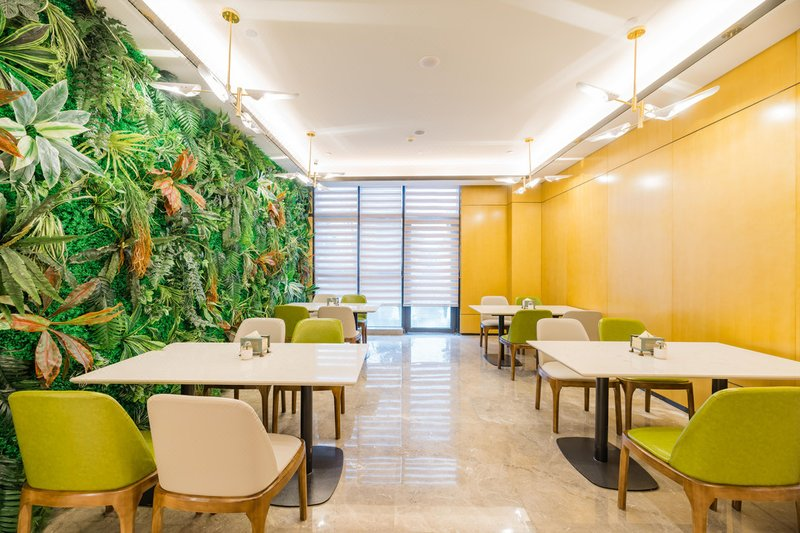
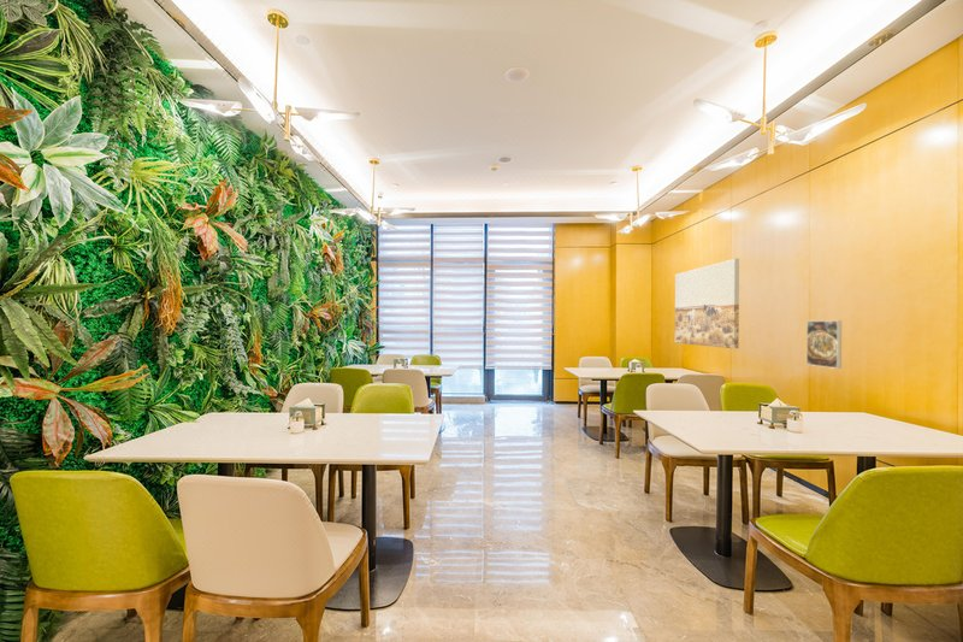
+ wall art [674,258,740,349]
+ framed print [805,319,843,370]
